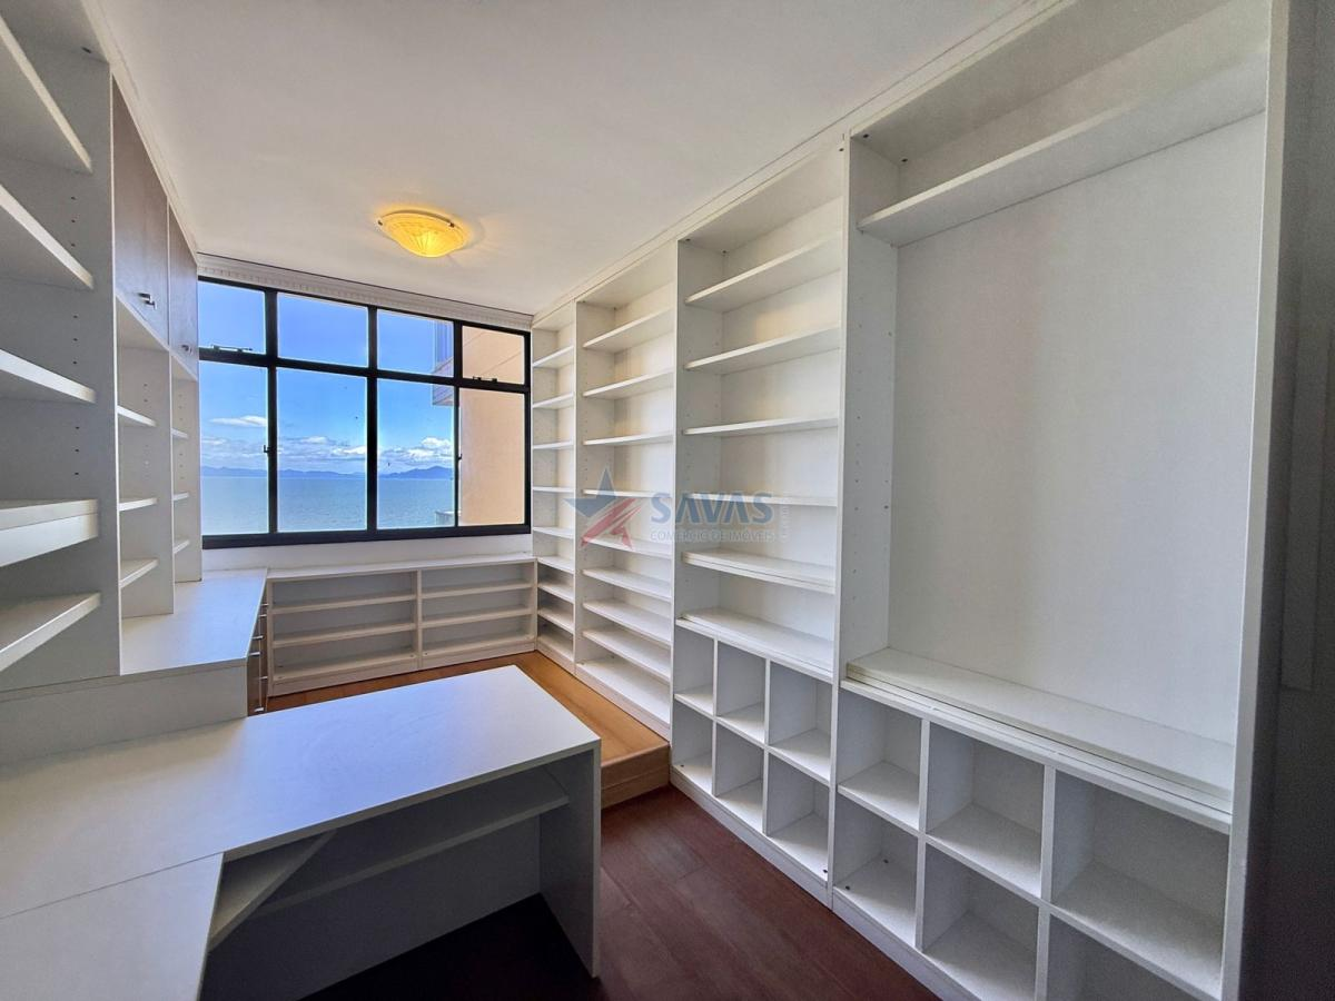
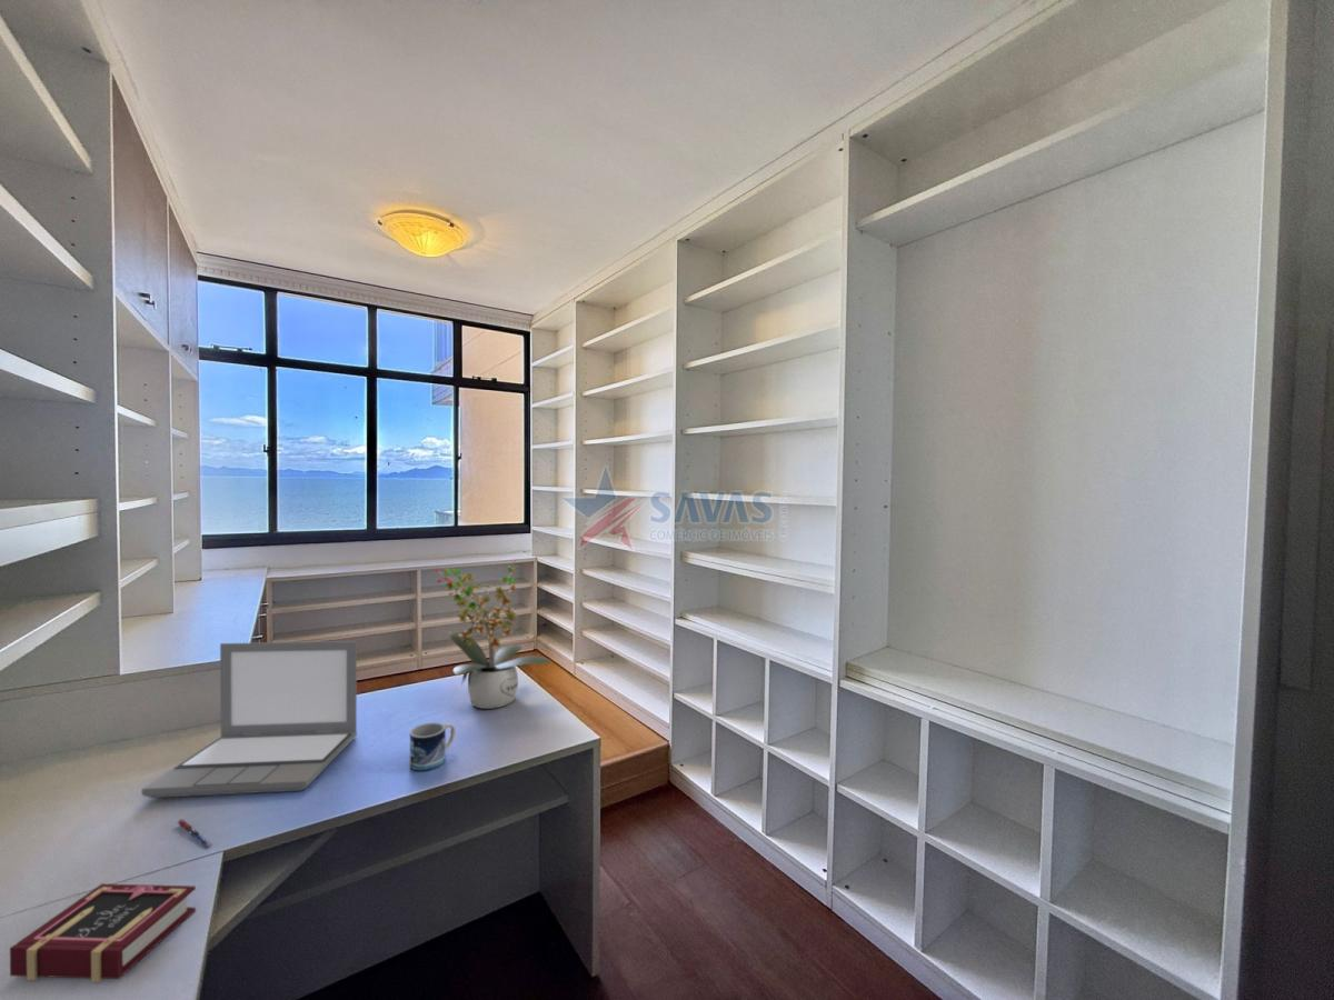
+ pen [177,819,213,849]
+ laptop [141,640,358,799]
+ potted plant [434,559,552,710]
+ book [9,882,197,983]
+ mug [409,721,457,771]
